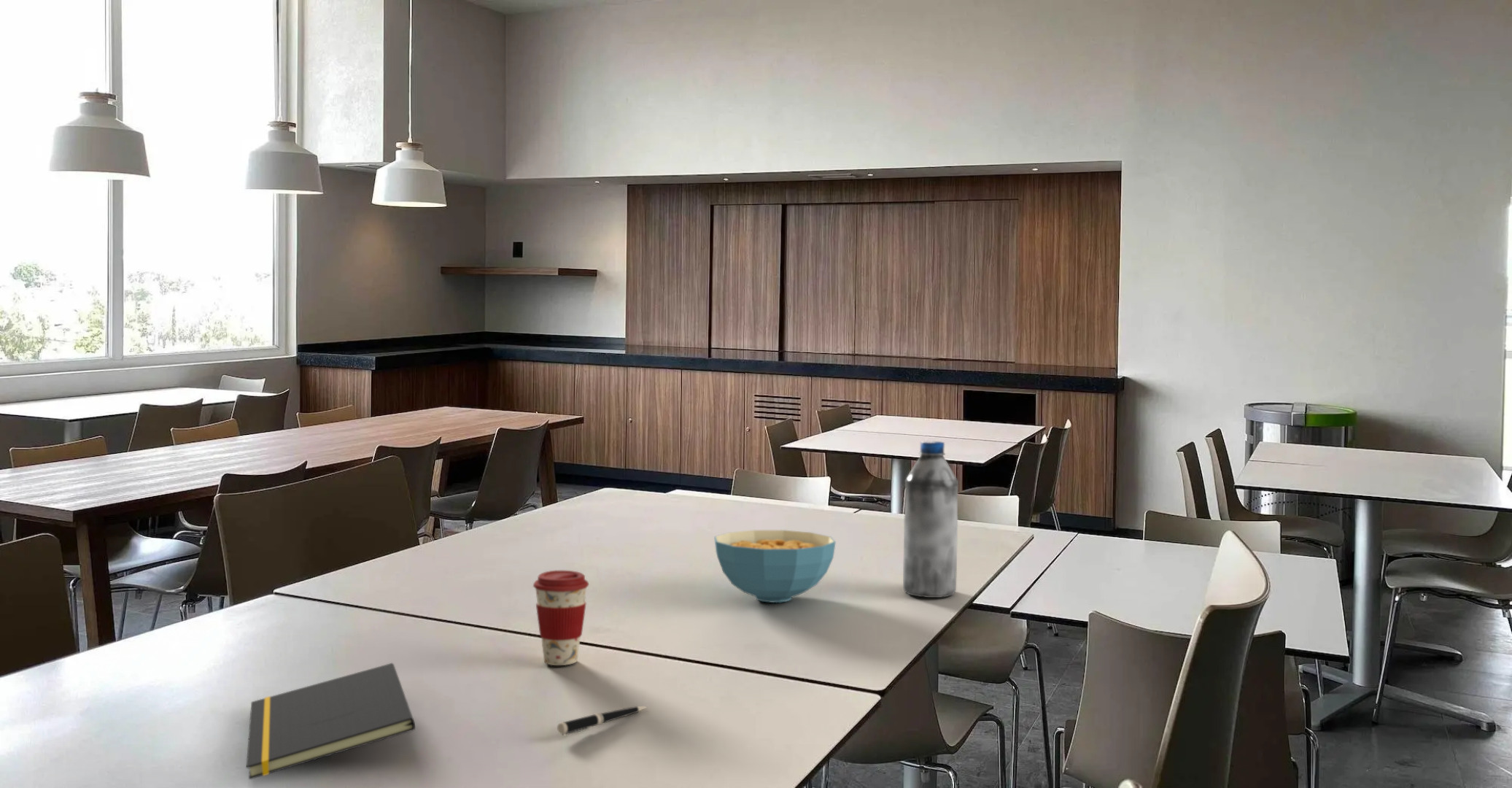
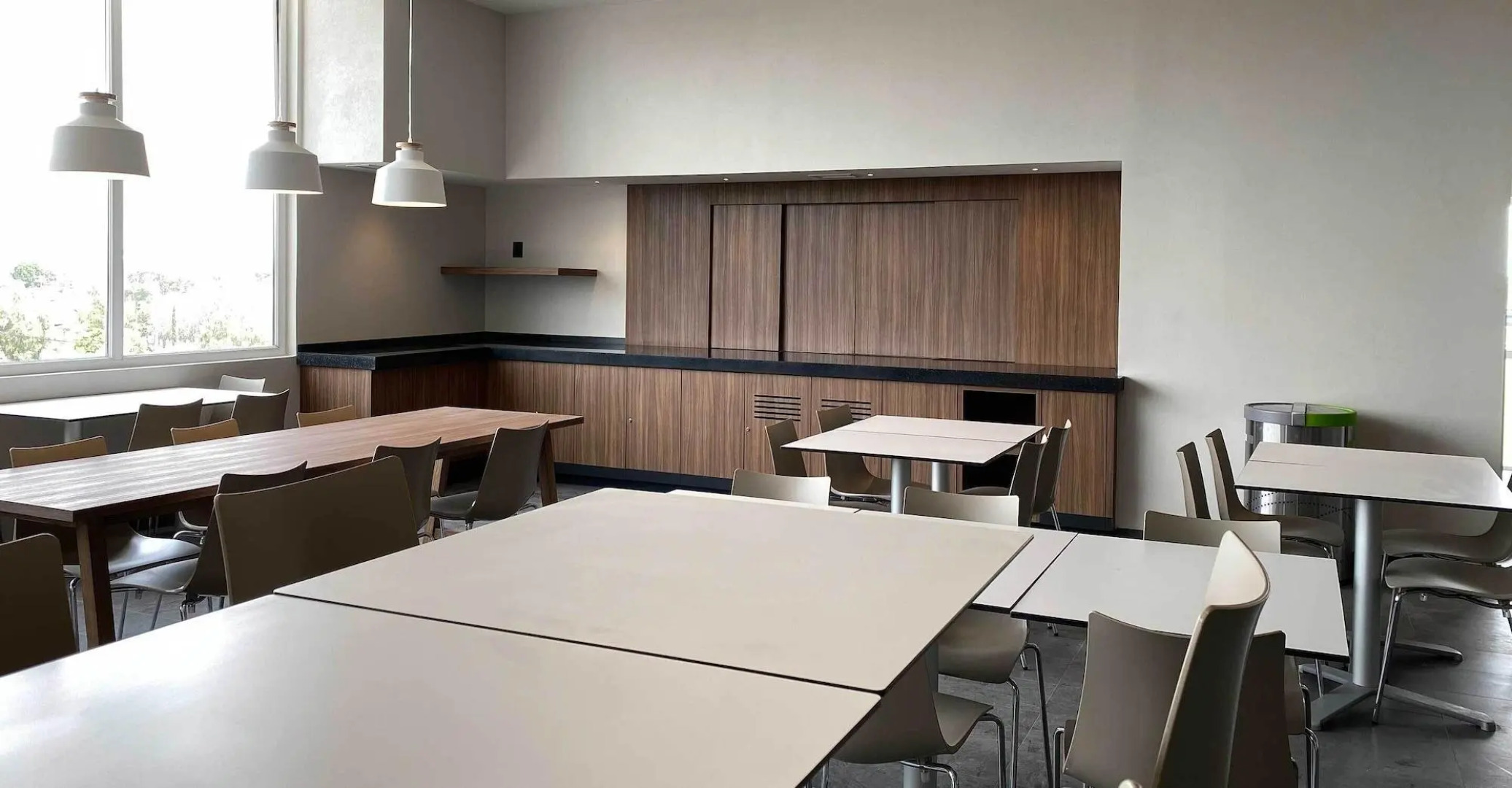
- coffee cup [532,569,589,666]
- cereal bowl [713,530,837,603]
- pen [557,706,648,736]
- notepad [246,663,416,780]
- water bottle [902,440,959,598]
